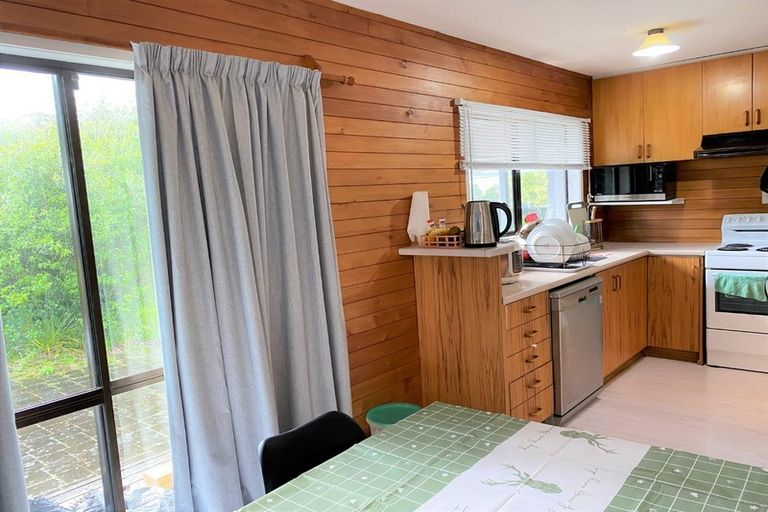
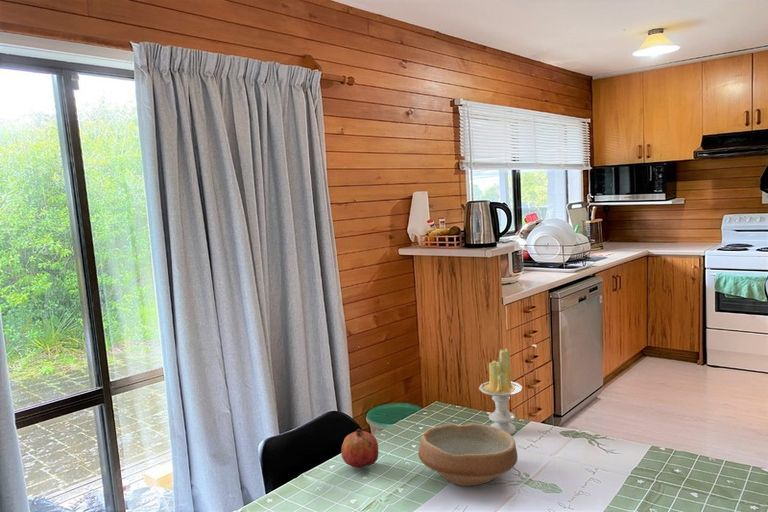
+ bowl [417,422,518,487]
+ fruit [340,428,380,469]
+ candle [478,348,523,436]
